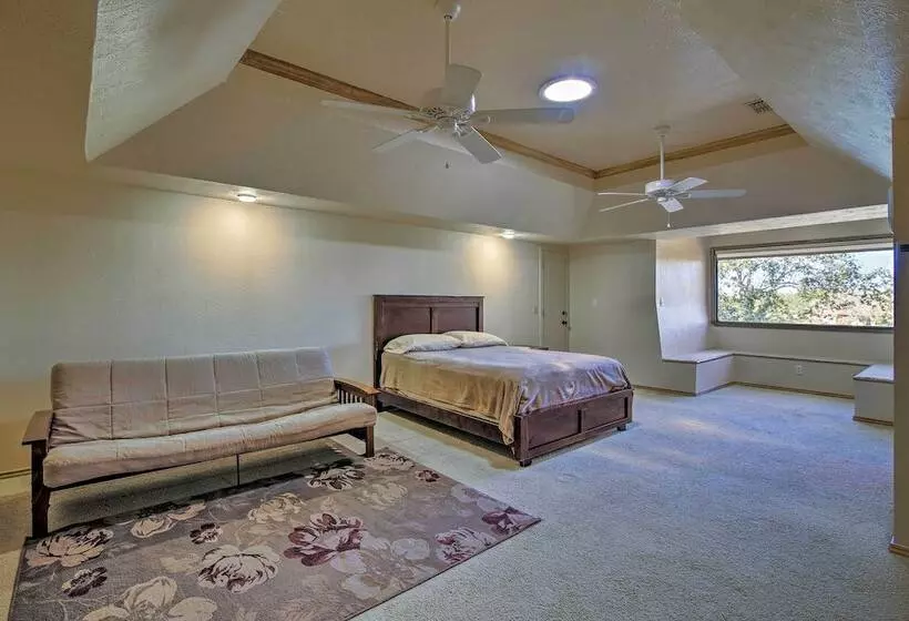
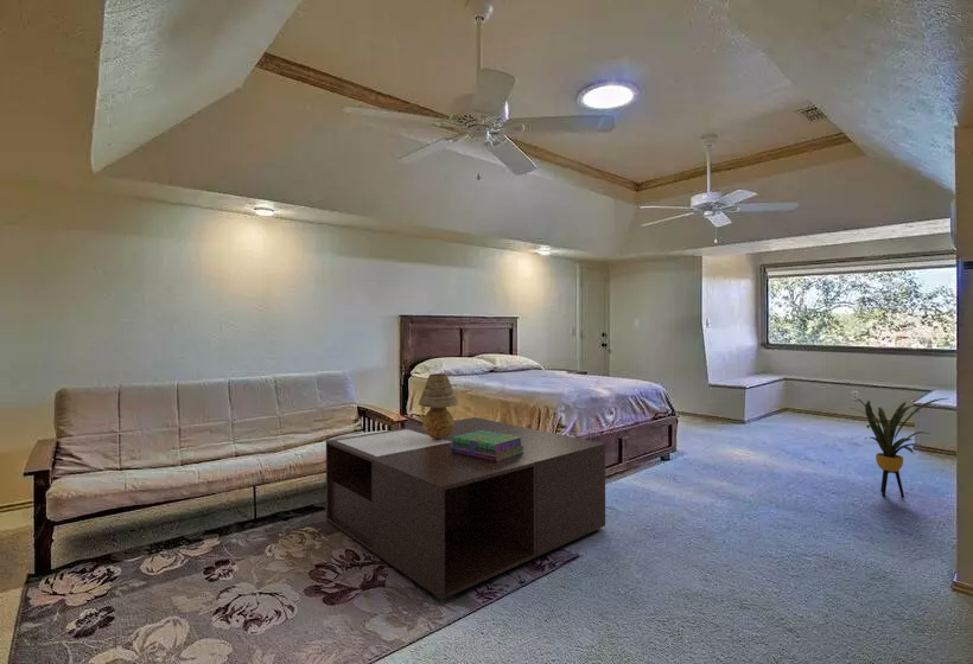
+ house plant [850,395,948,498]
+ table lamp [418,372,459,439]
+ stack of books [451,430,524,461]
+ coffee table [325,416,606,601]
